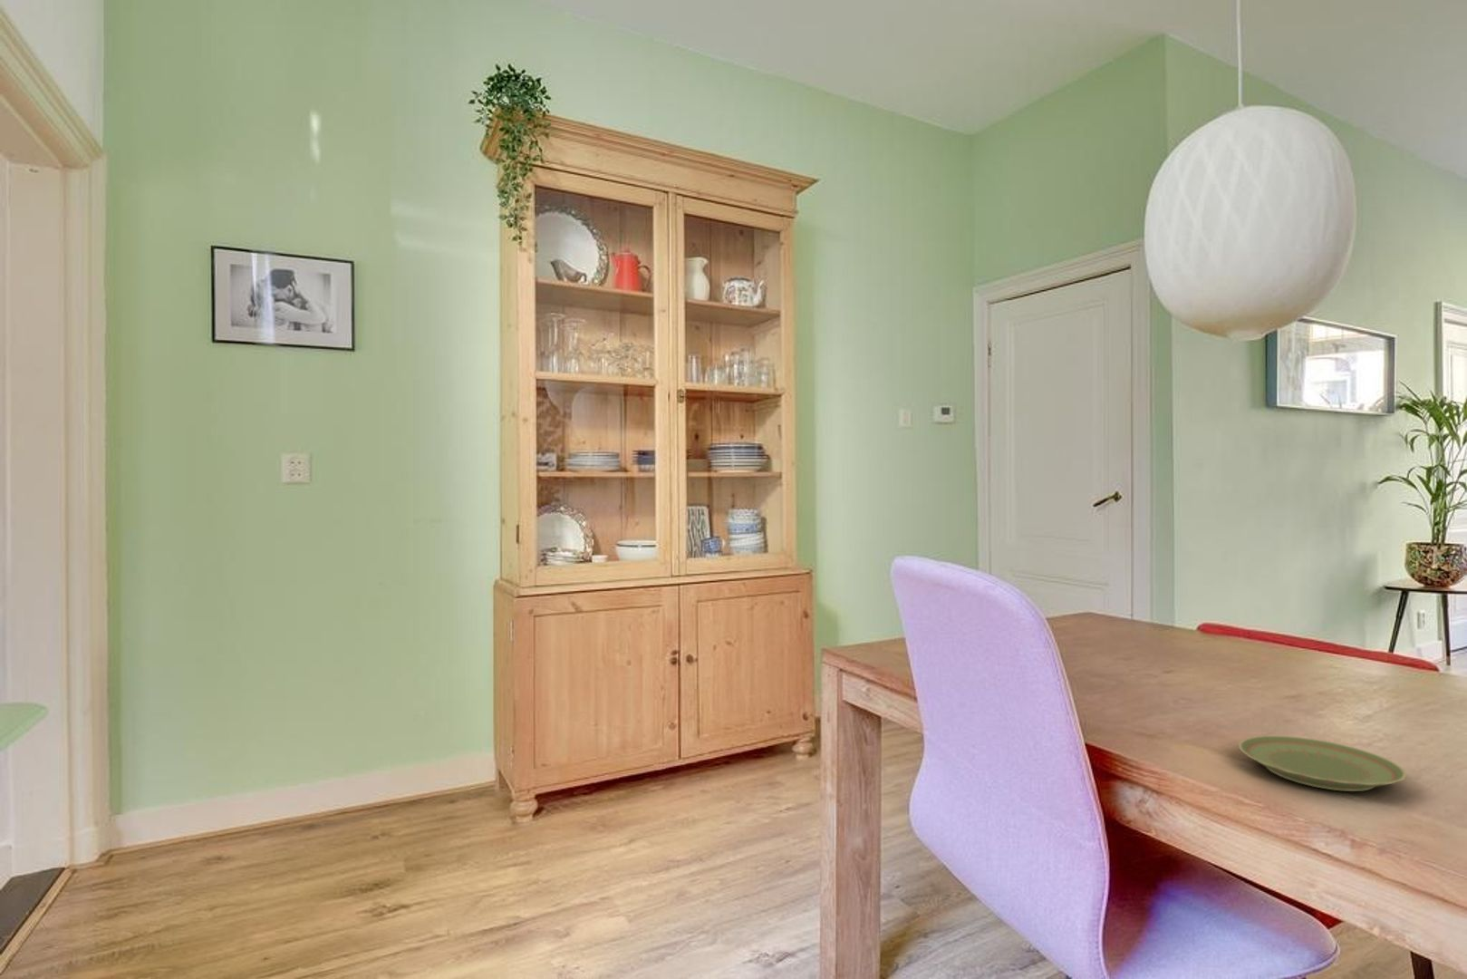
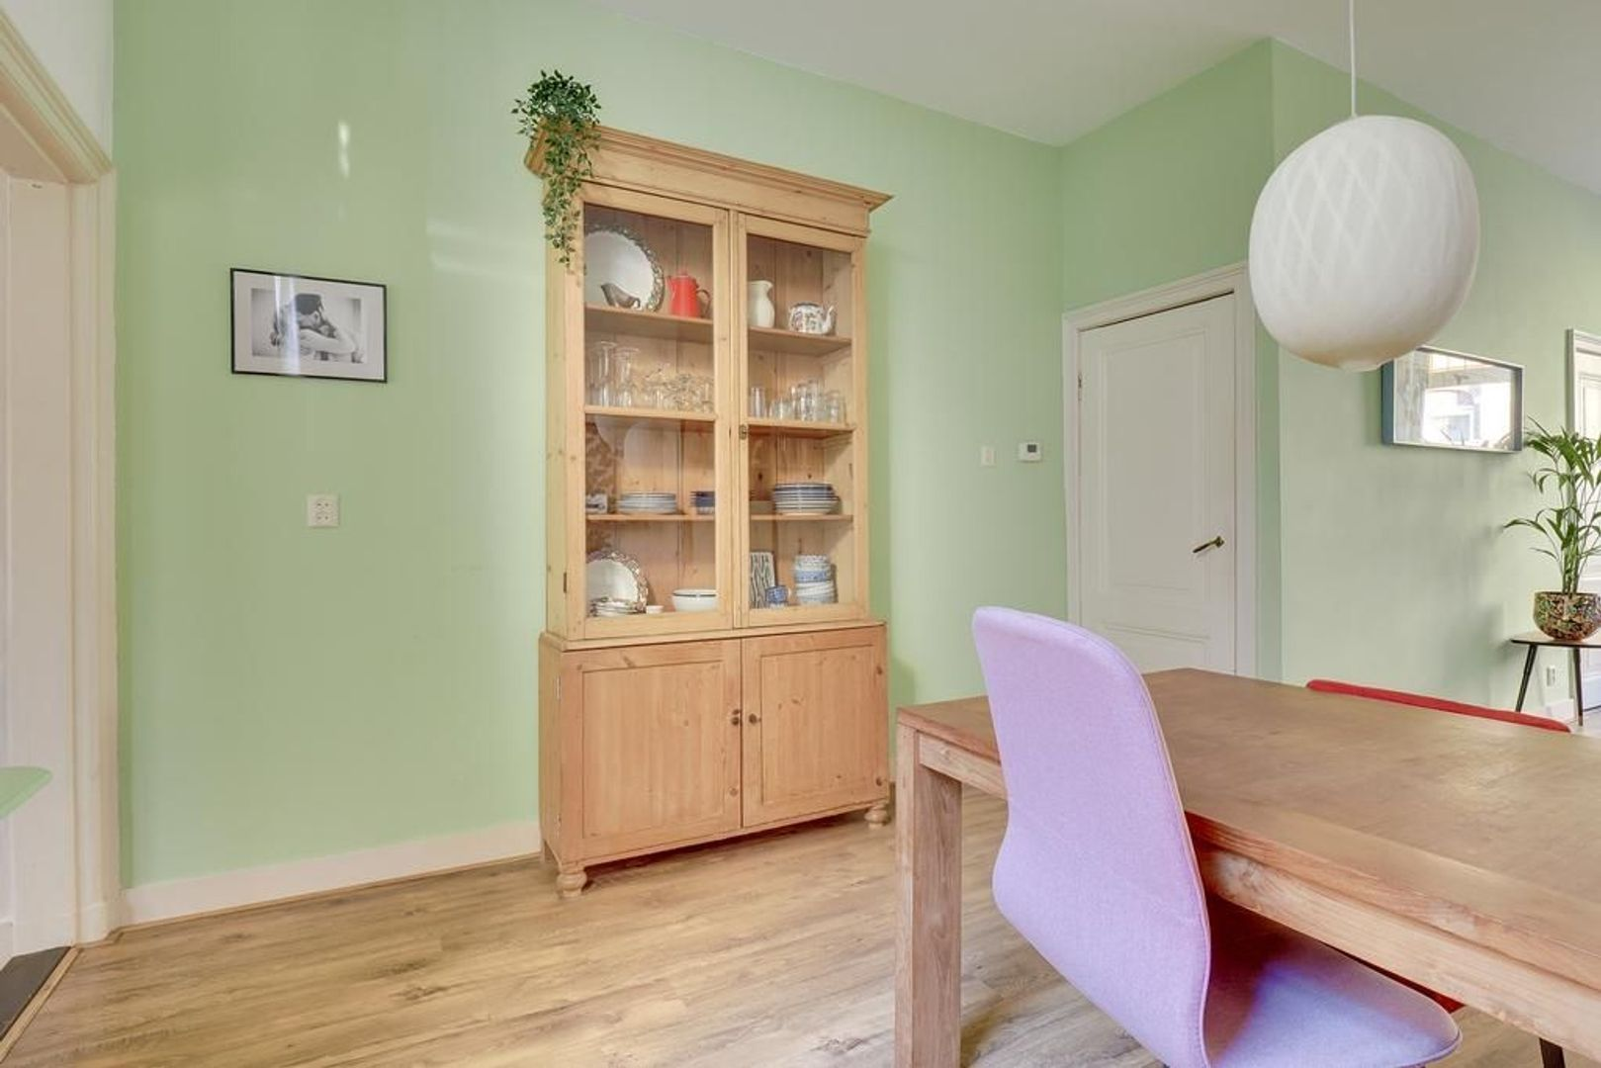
- plate [1238,735,1407,792]
